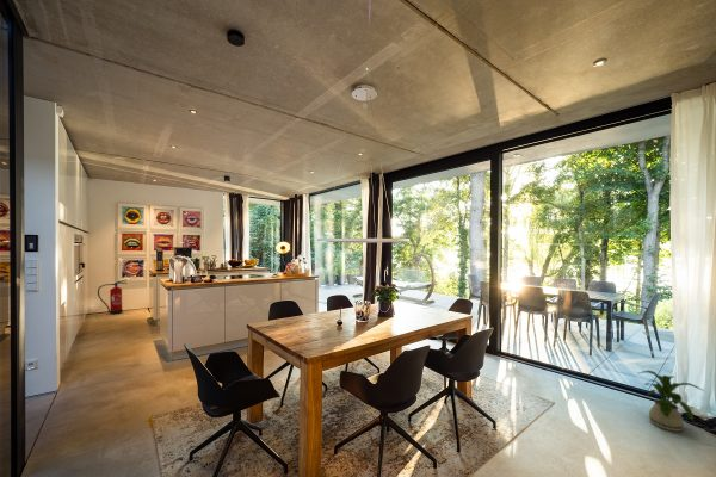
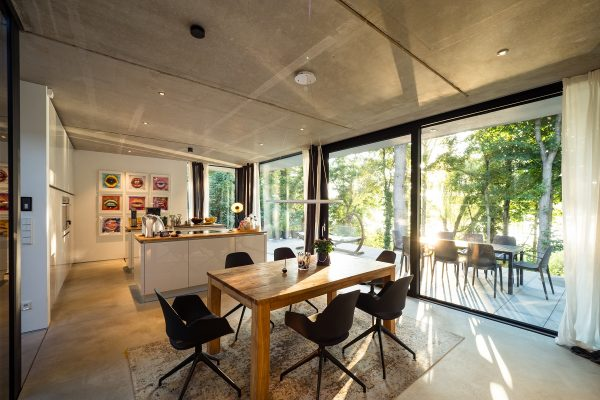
- fire extinguisher [97,278,128,316]
- house plant [638,370,705,433]
